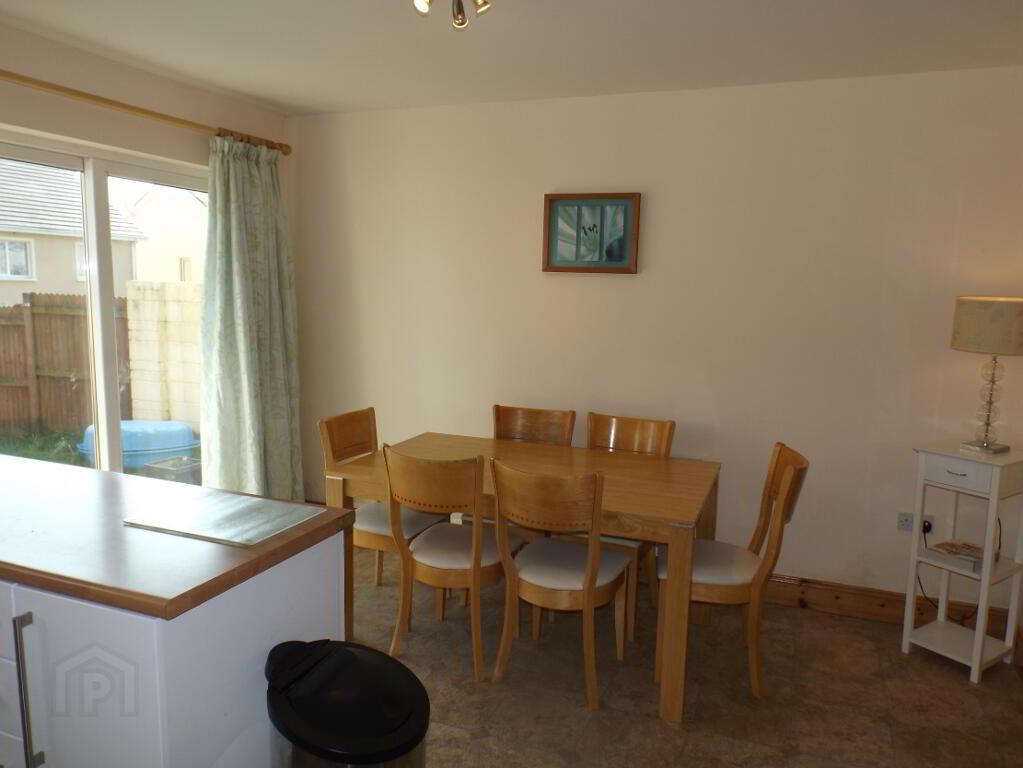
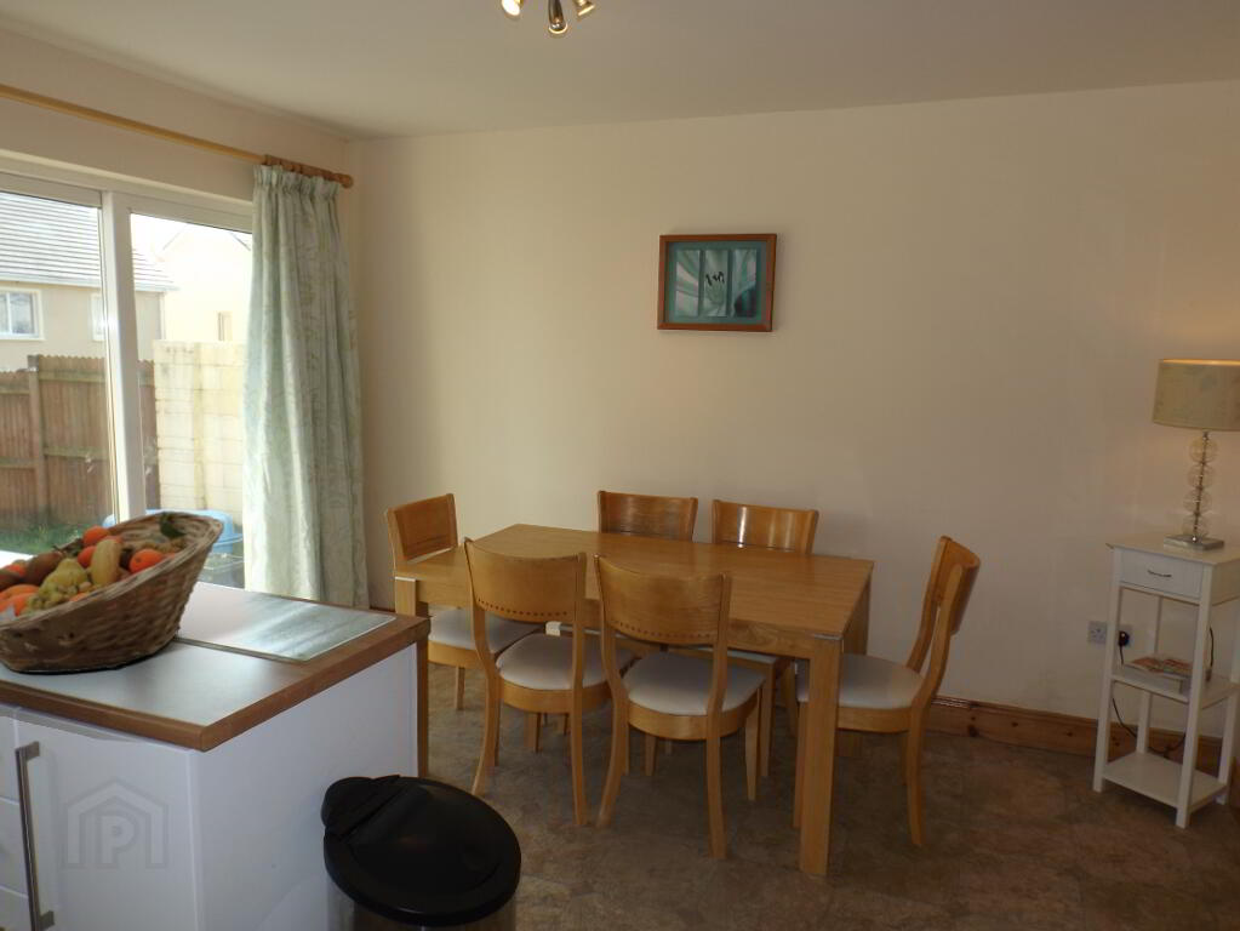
+ fruit basket [0,509,225,674]
